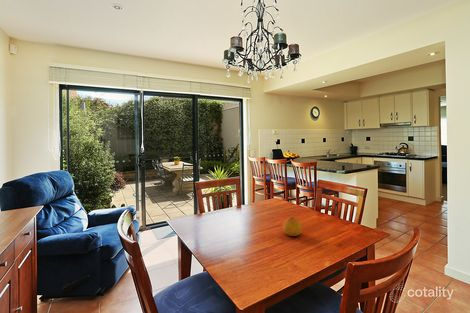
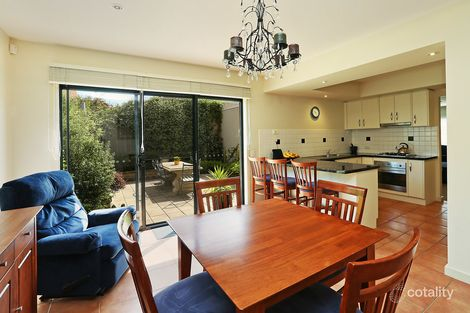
- fruit [282,216,303,237]
